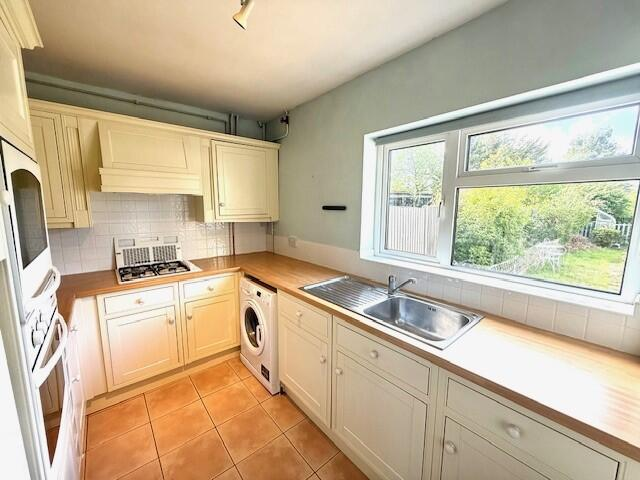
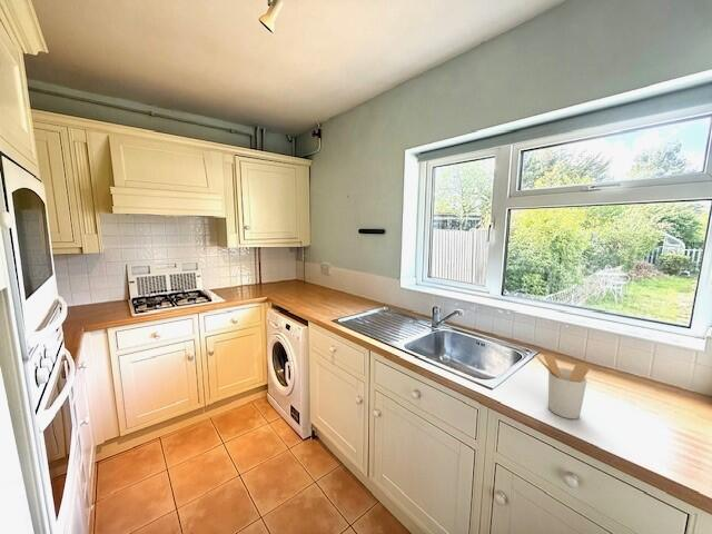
+ utensil holder [535,354,590,419]
